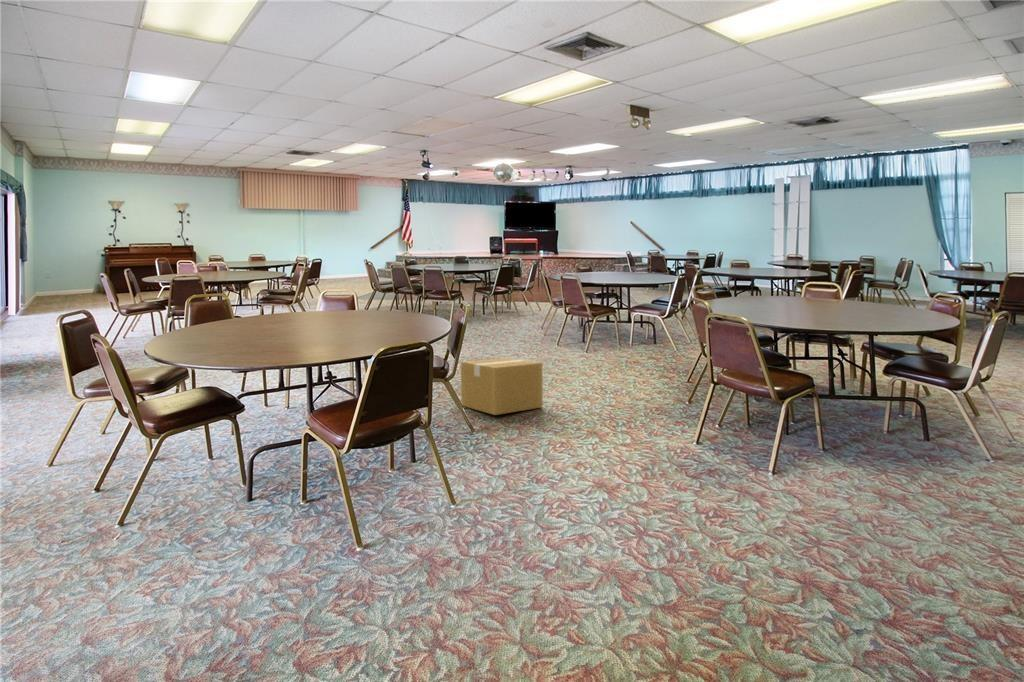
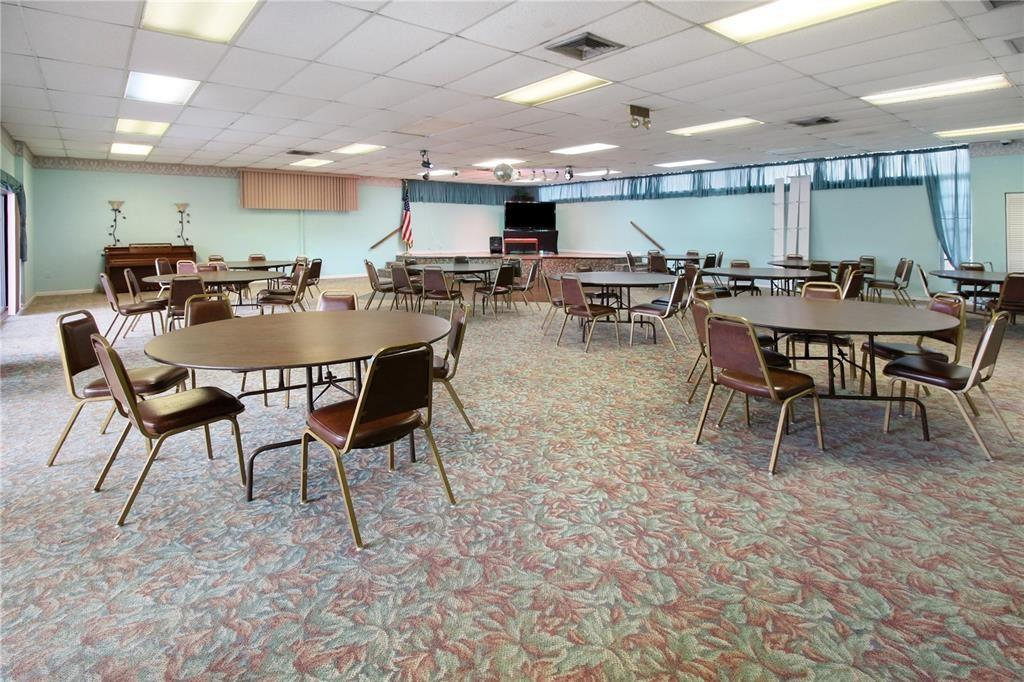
- cardboard box [460,357,543,416]
